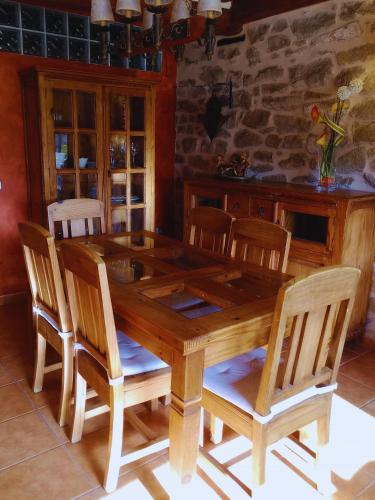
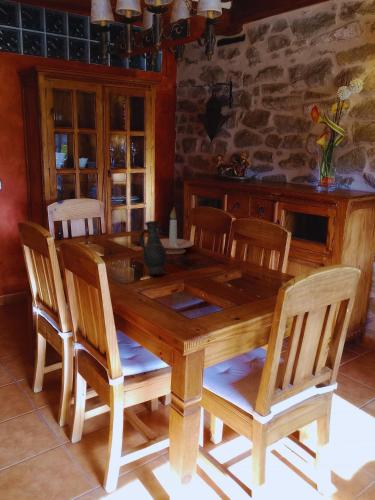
+ candle holder [160,206,194,255]
+ jug [139,220,168,276]
